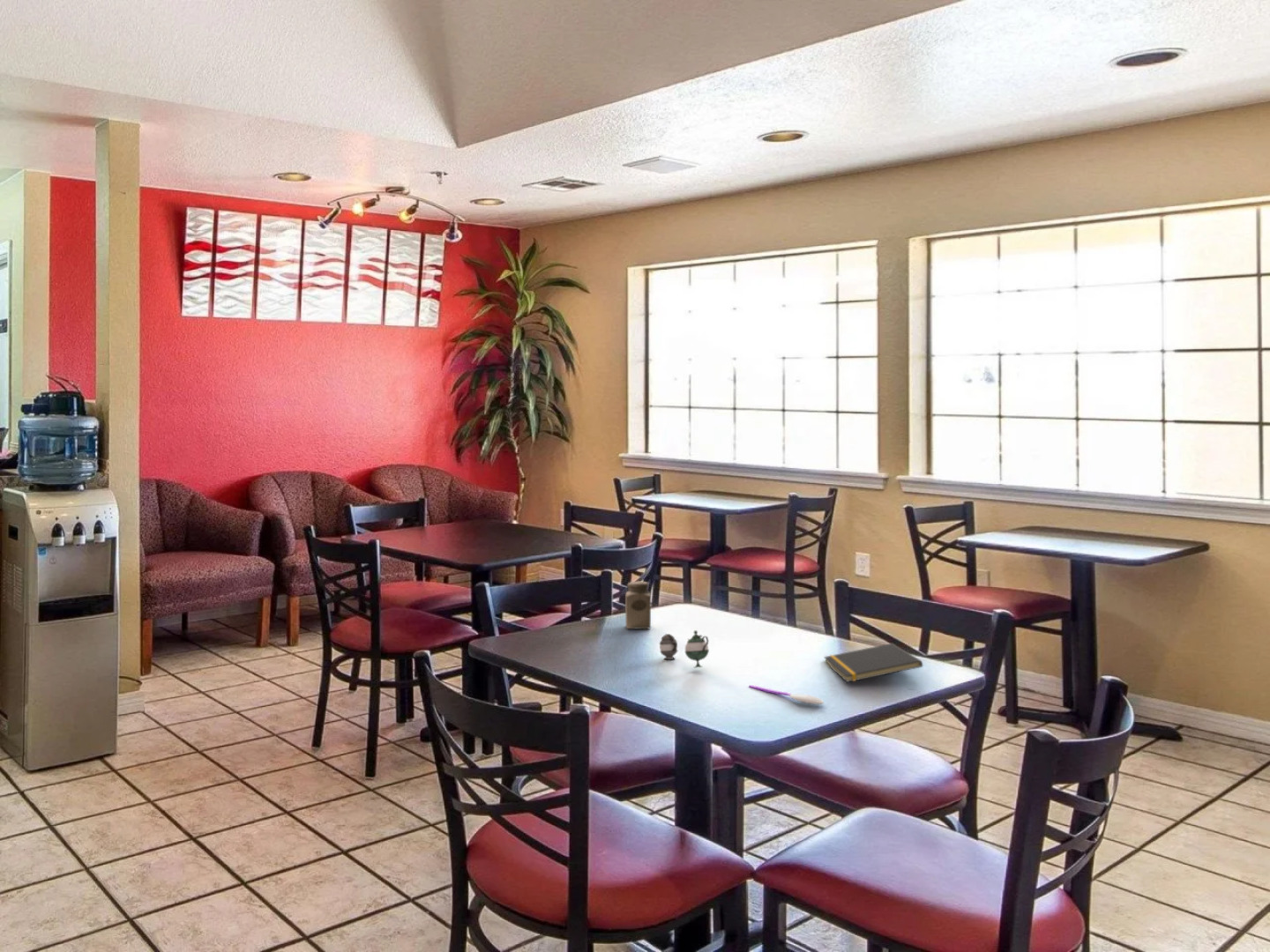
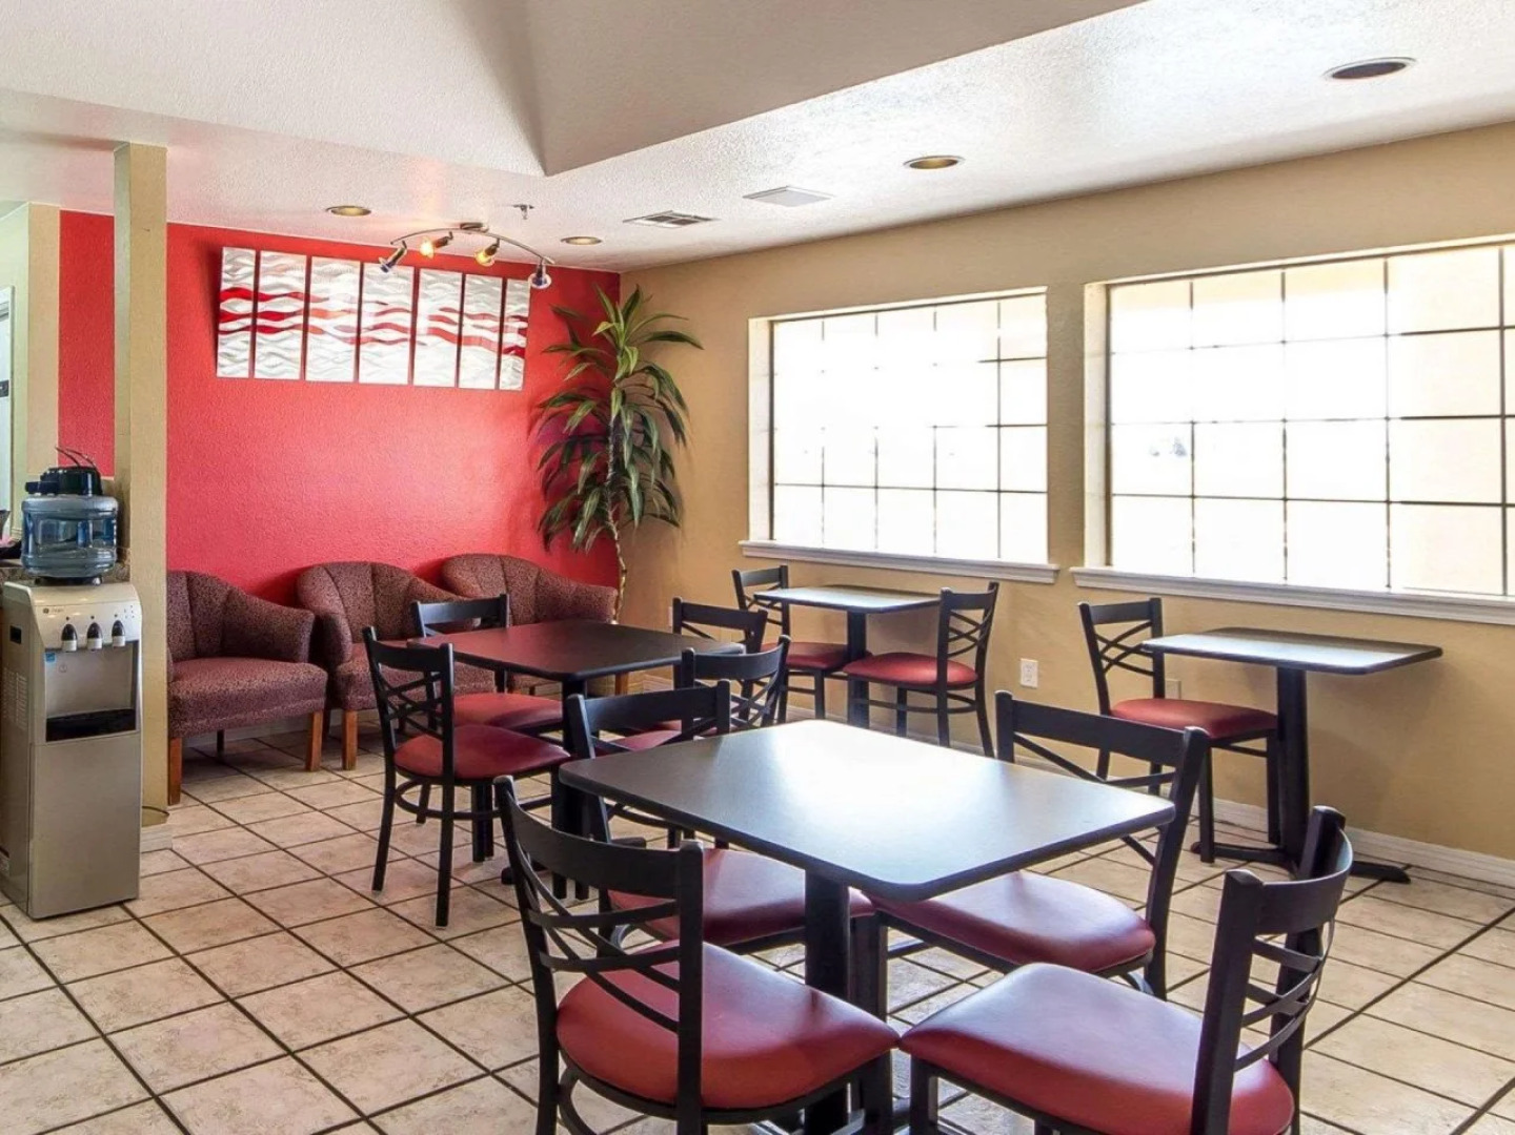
- salt shaker [624,581,652,629]
- notepad [823,643,923,683]
- teapot [659,629,710,668]
- spoon [748,684,825,705]
